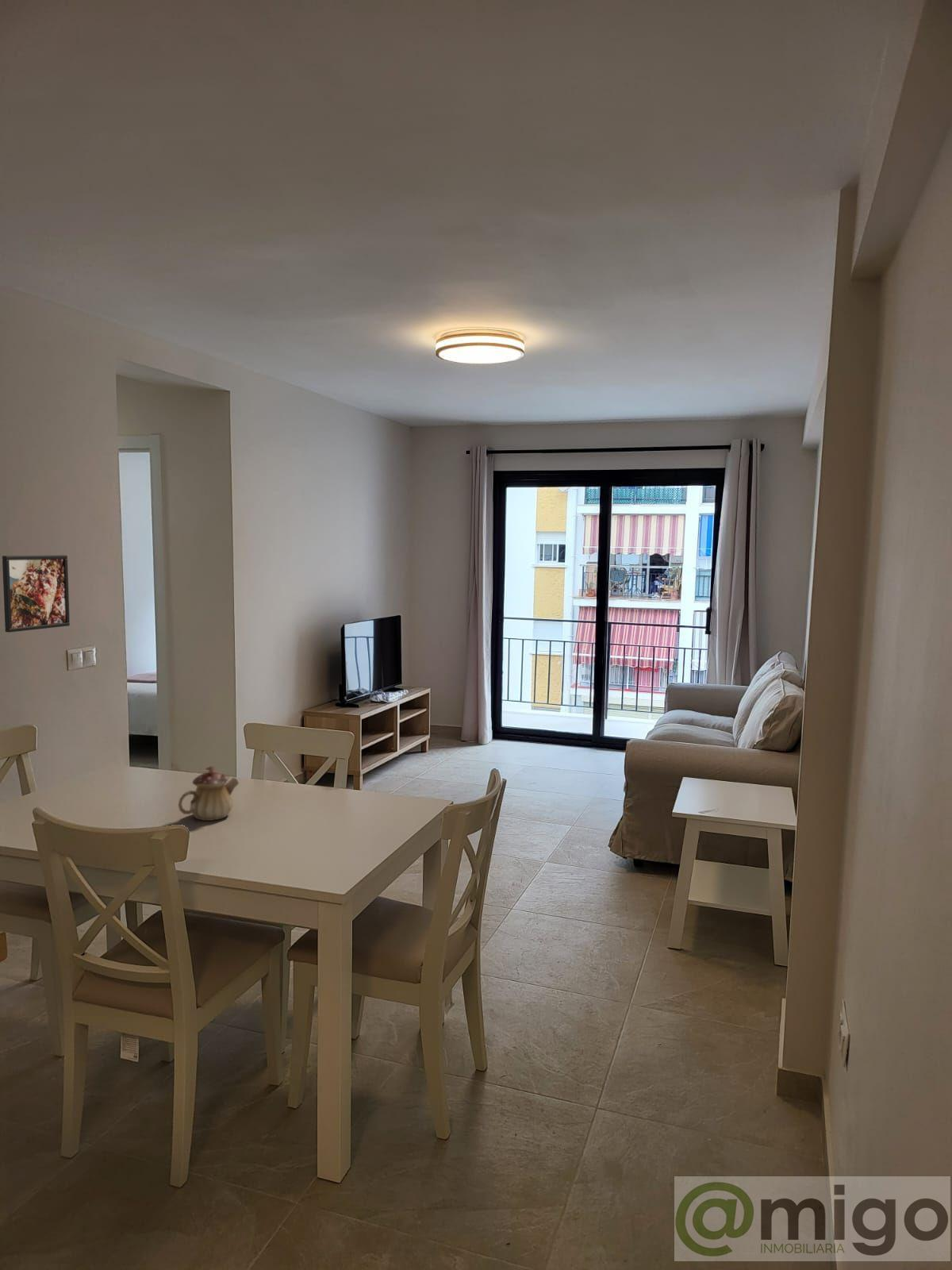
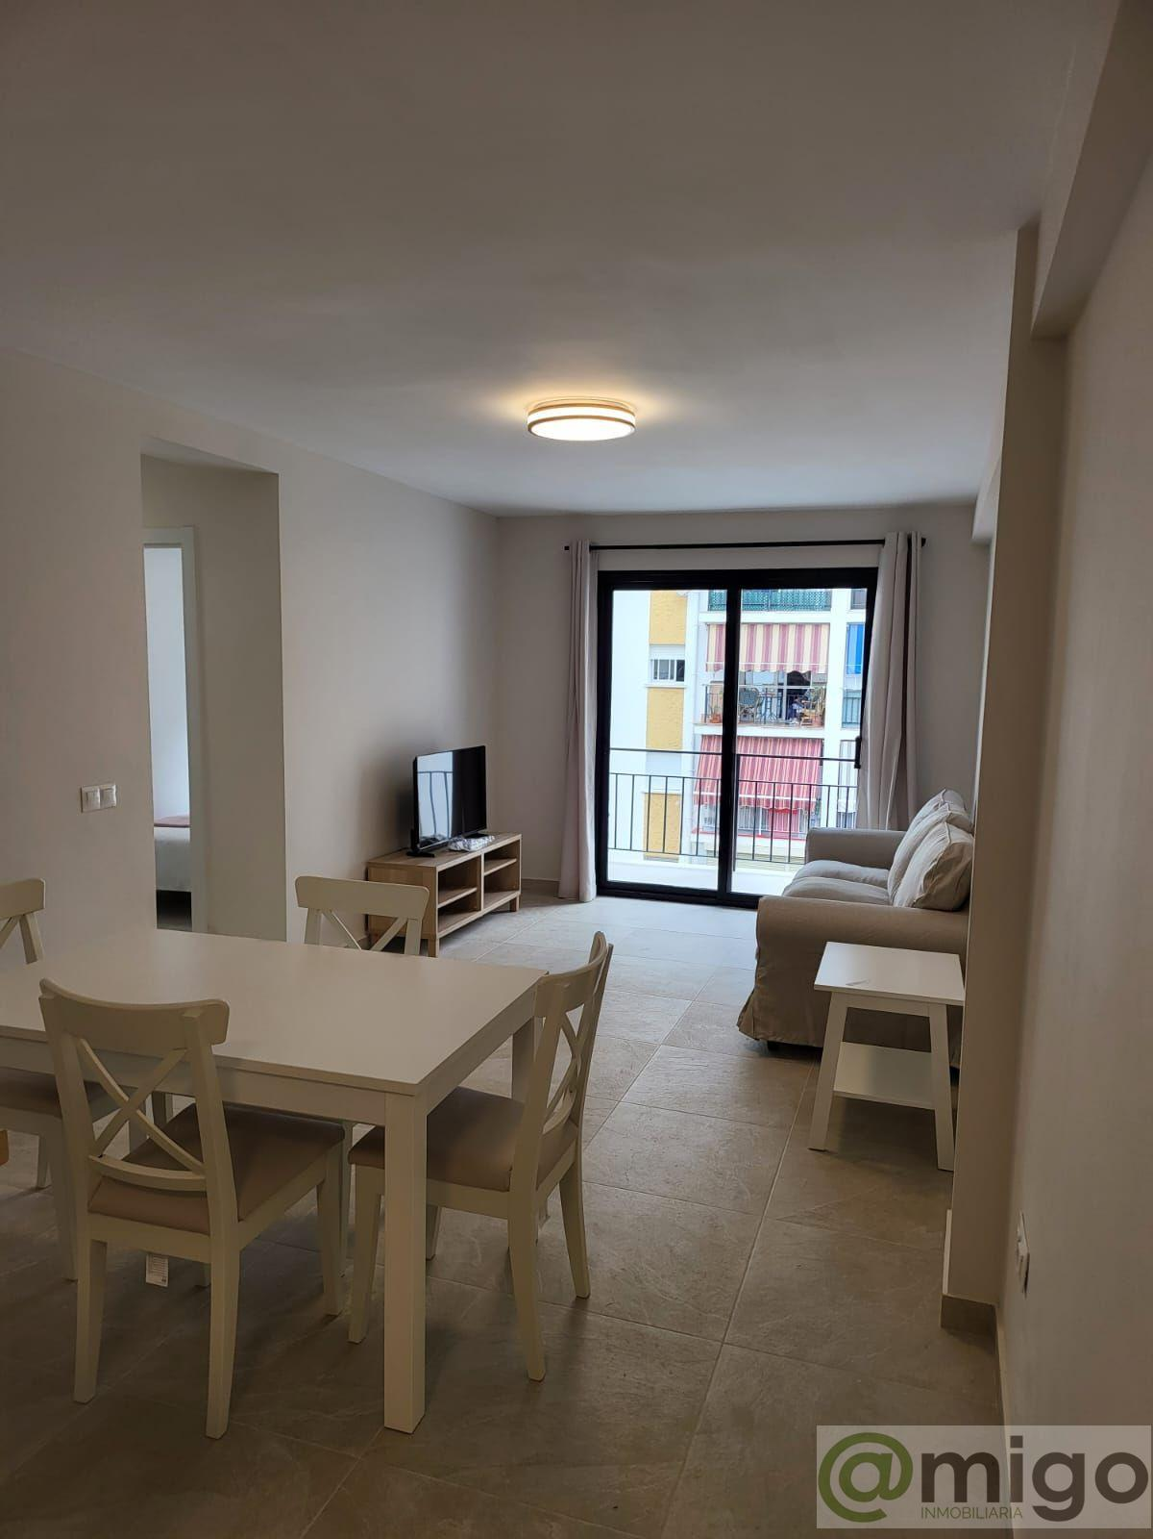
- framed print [2,554,71,633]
- teapot [178,765,240,822]
